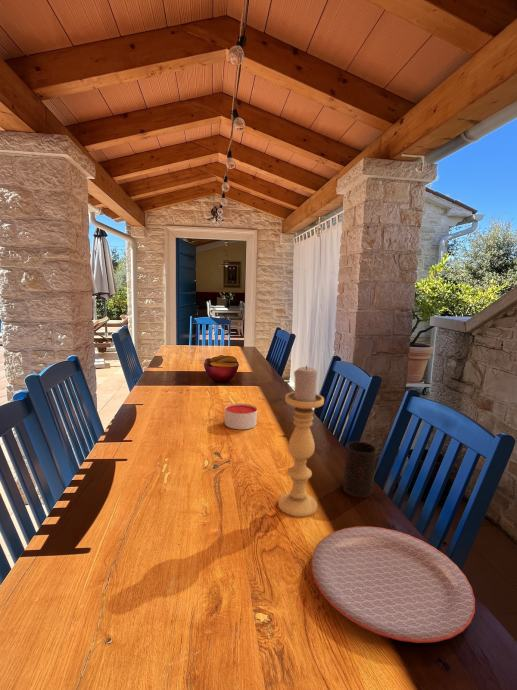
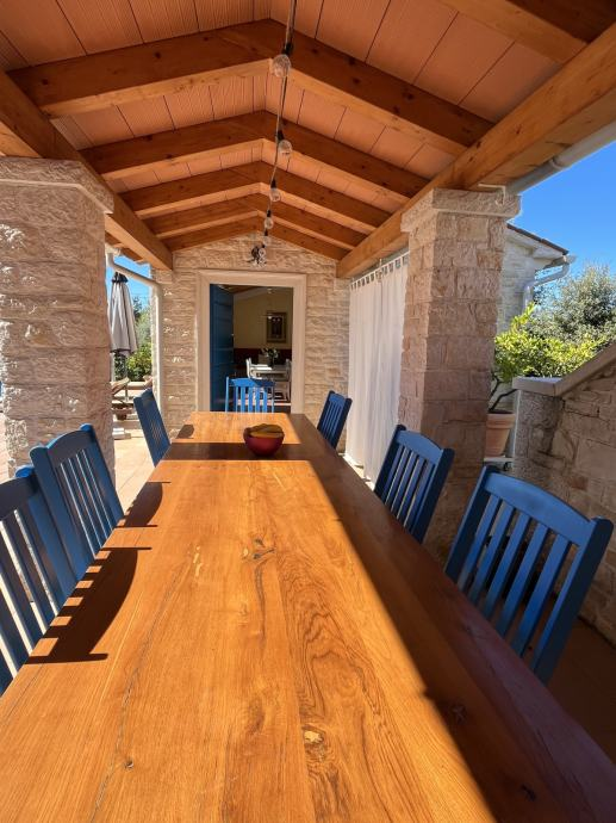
- candle holder [277,364,325,518]
- cup [342,440,377,498]
- plate [310,526,476,644]
- candle [224,403,258,430]
